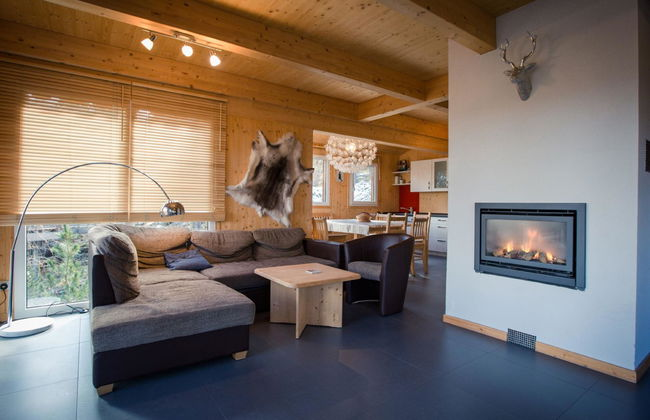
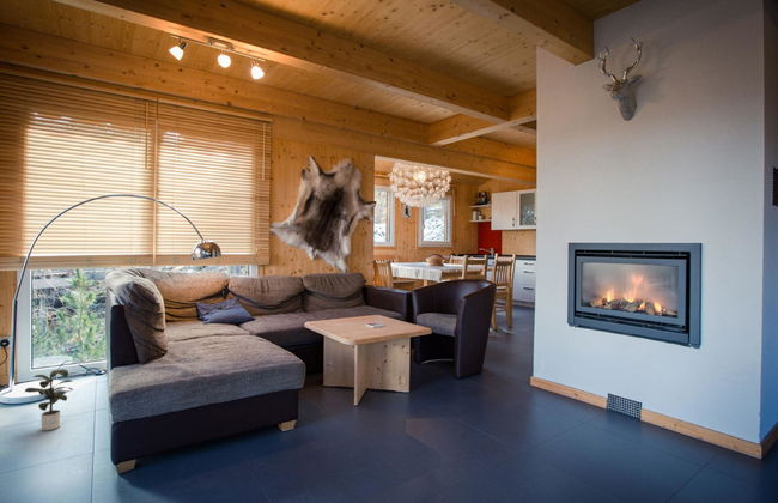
+ potted plant [24,368,74,432]
